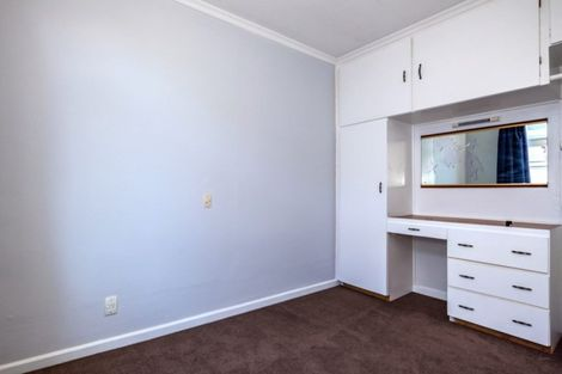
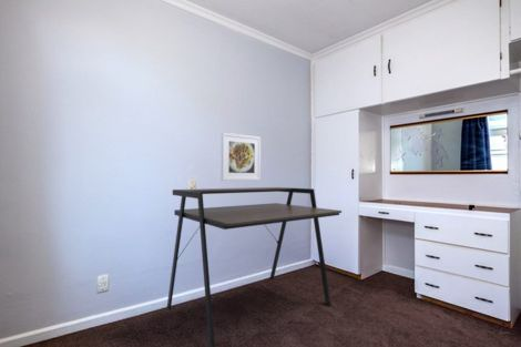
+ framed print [221,132,262,182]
+ desk [166,186,343,347]
